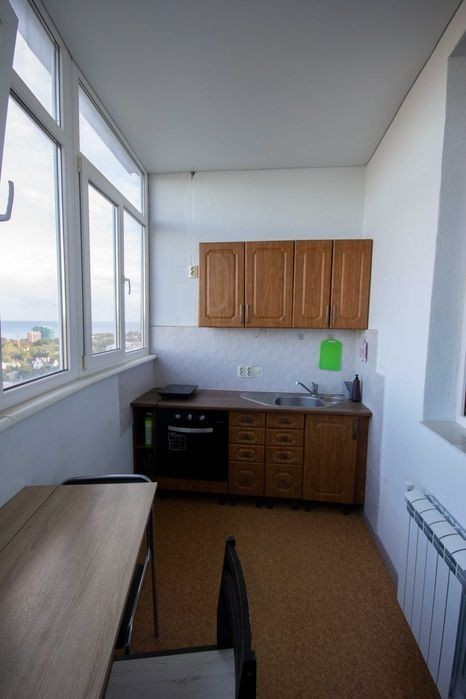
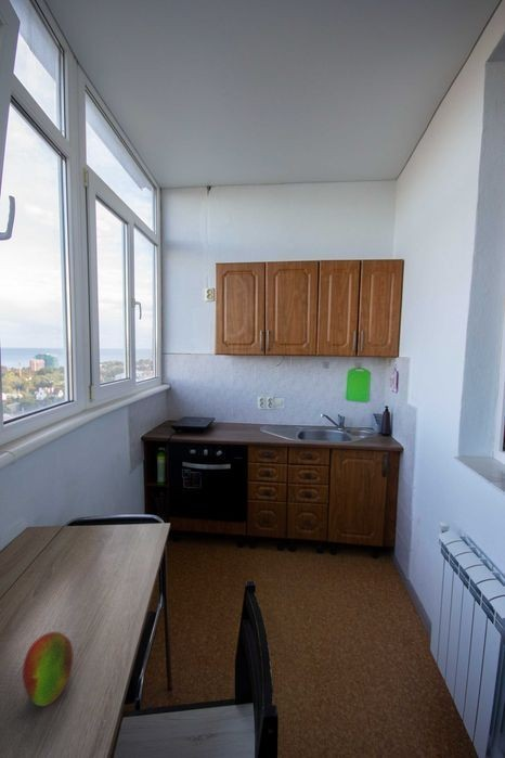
+ fruit [22,631,75,707]
